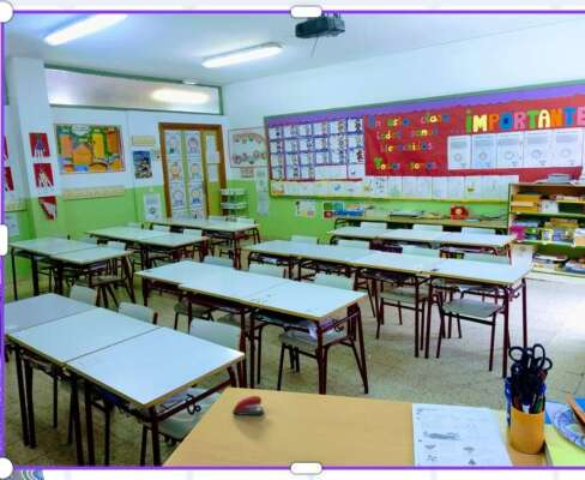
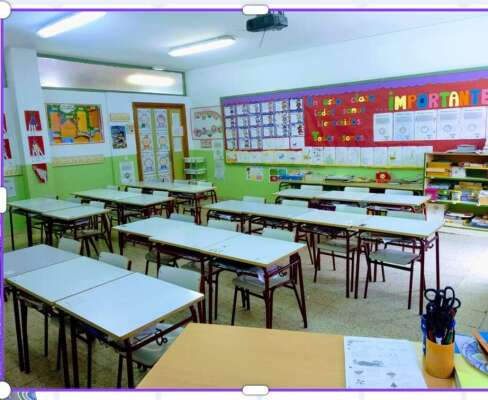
- stapler [231,395,265,416]
